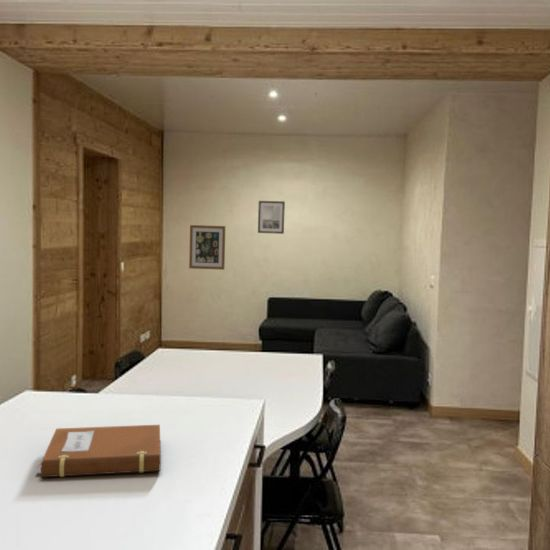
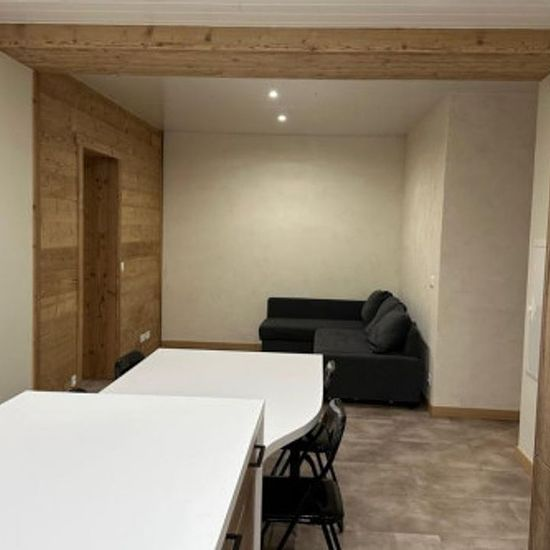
- wall art [188,224,226,271]
- notebook [36,424,162,478]
- wall art [257,200,286,235]
